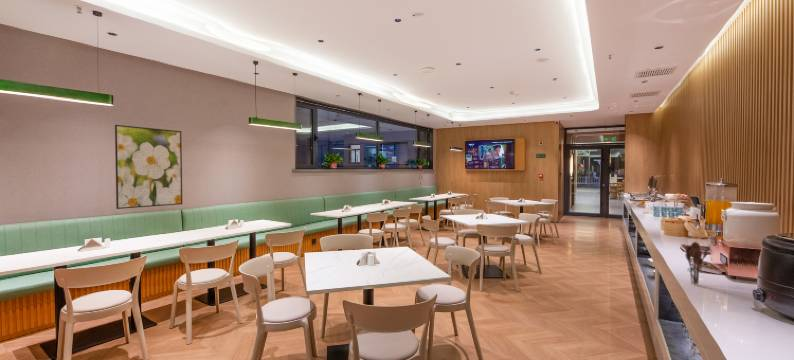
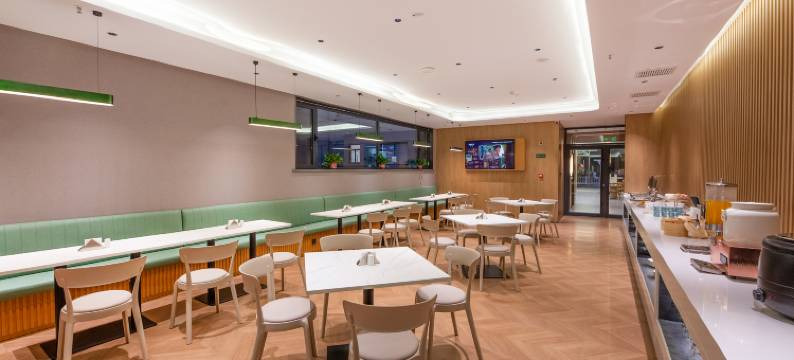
- utensil holder [684,241,708,286]
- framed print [114,124,183,210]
